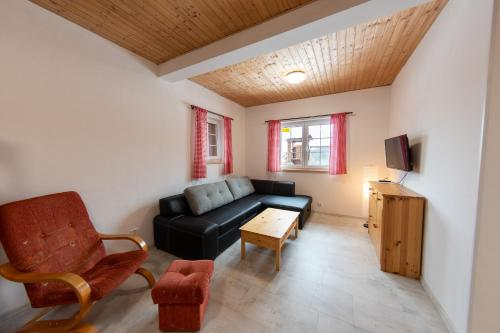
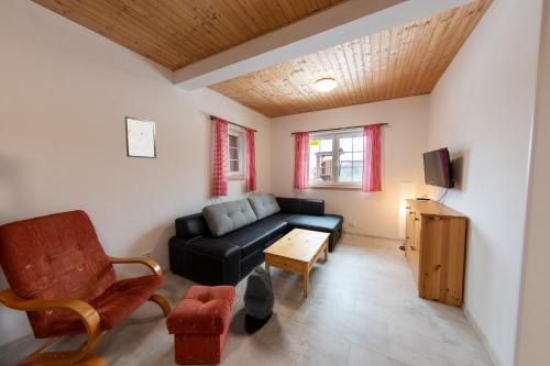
+ wall art [124,115,157,159]
+ backpack [242,265,276,321]
